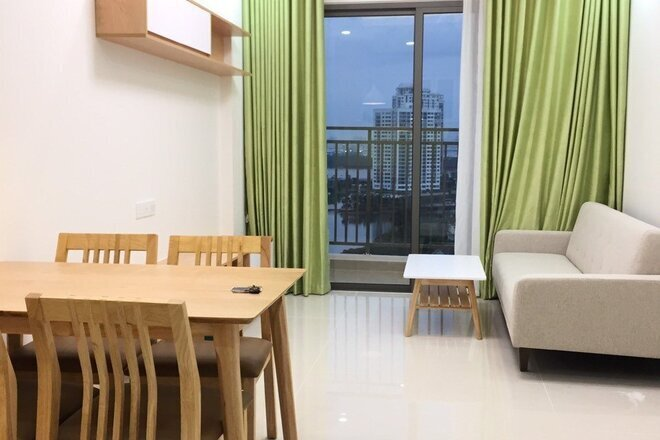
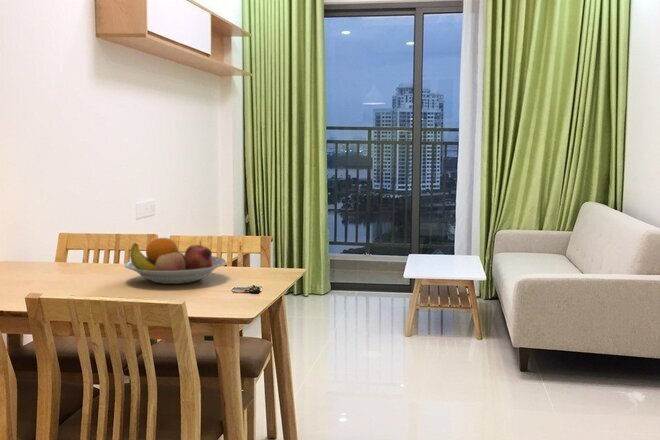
+ fruit bowl [124,237,227,285]
